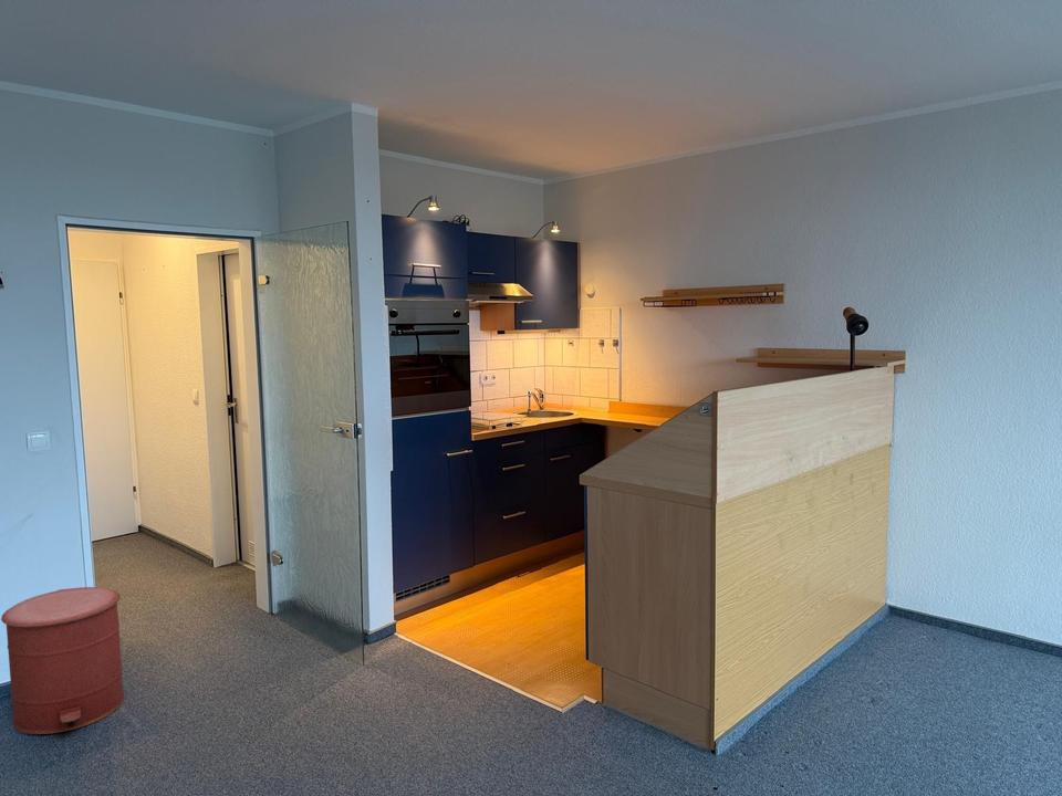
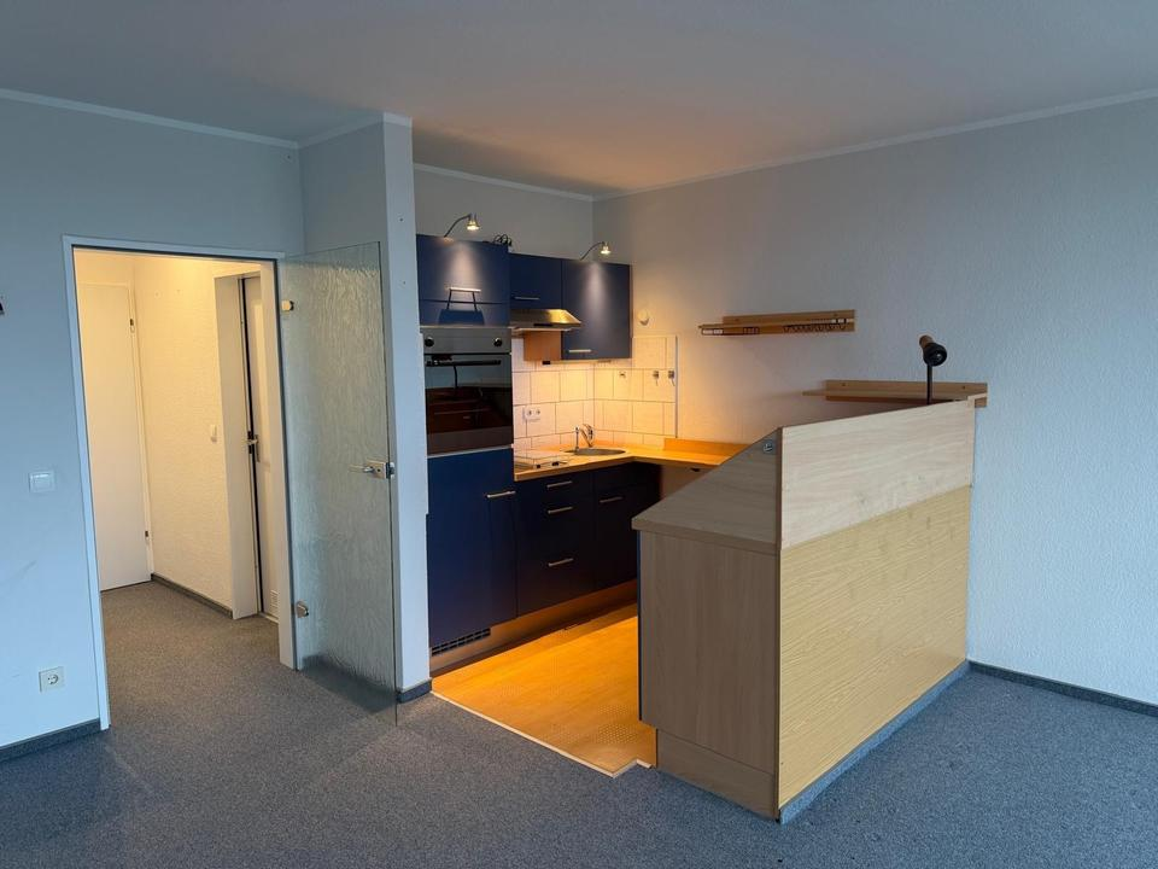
- trash can [0,586,125,735]
